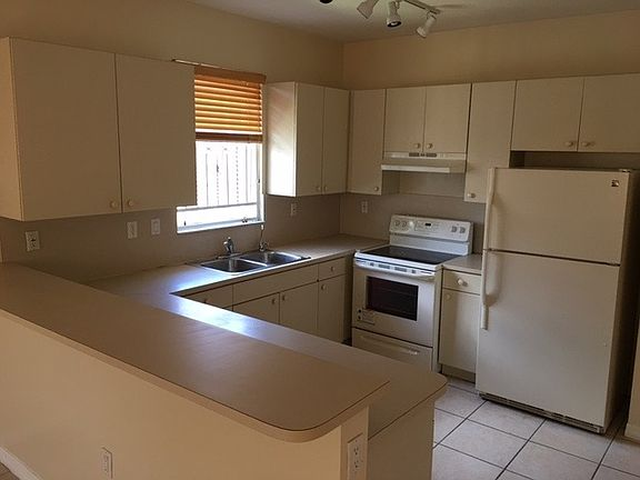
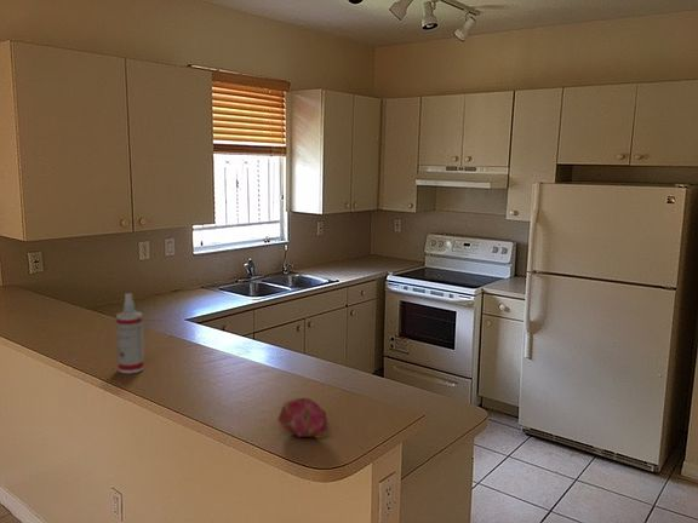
+ spray bottle [115,292,145,374]
+ fruit [275,397,331,439]
